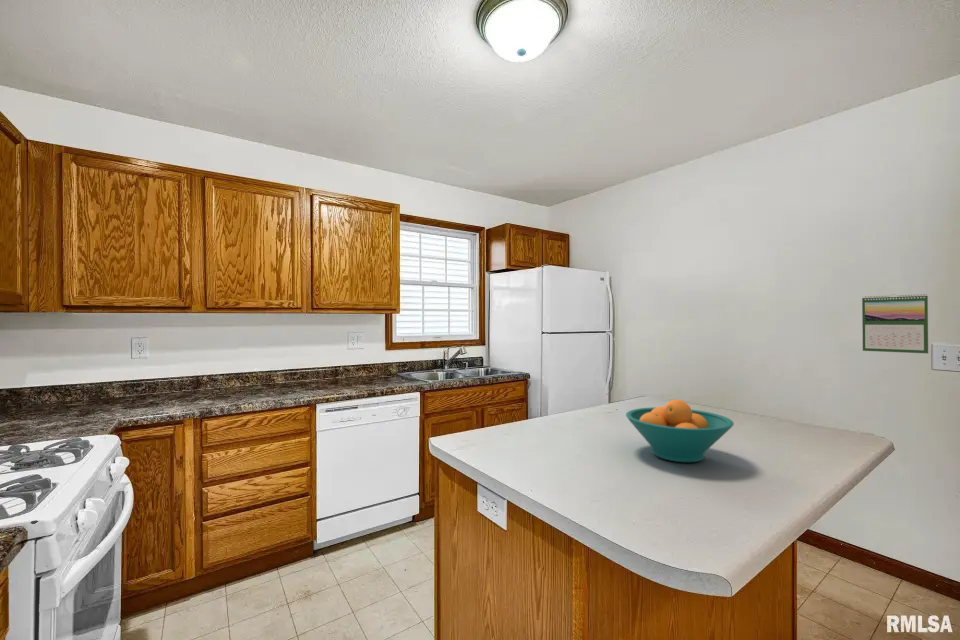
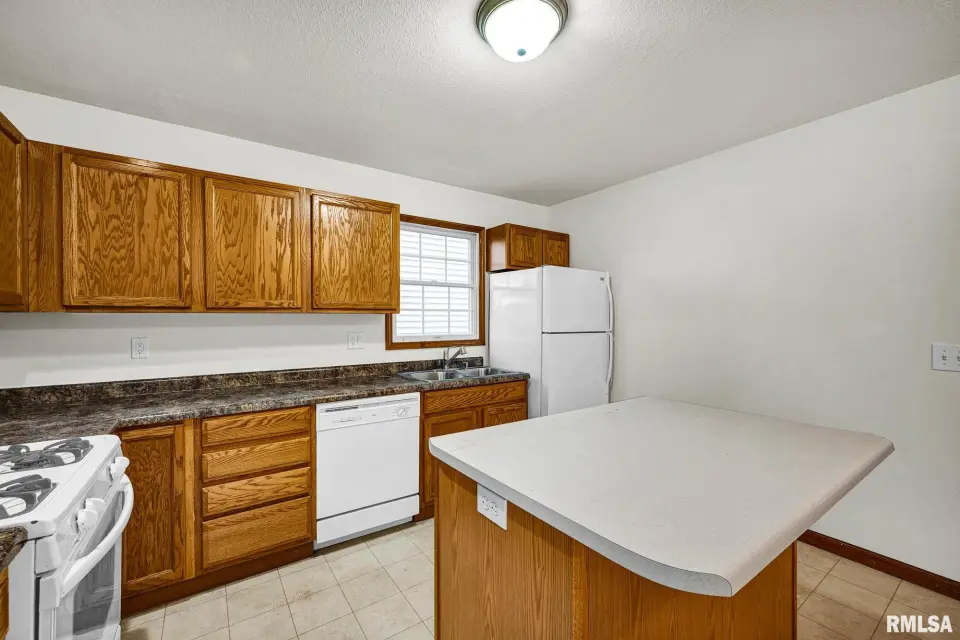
- fruit bowl [625,398,735,463]
- calendar [861,293,929,354]
